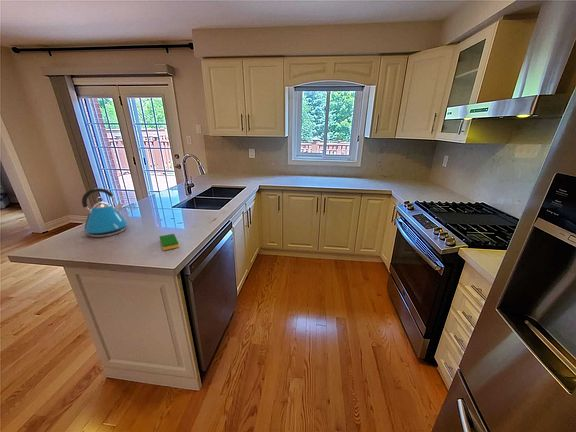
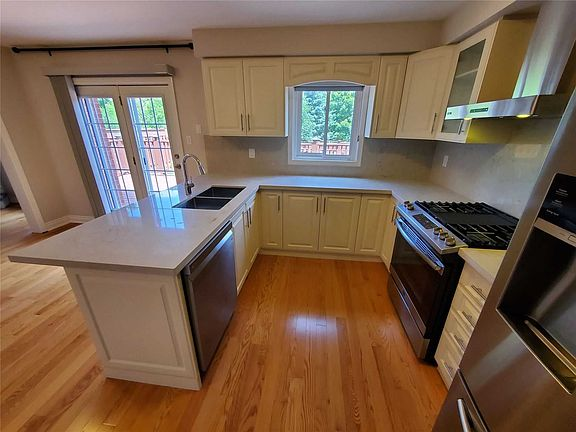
- dish sponge [159,233,180,251]
- kettle [79,187,128,238]
